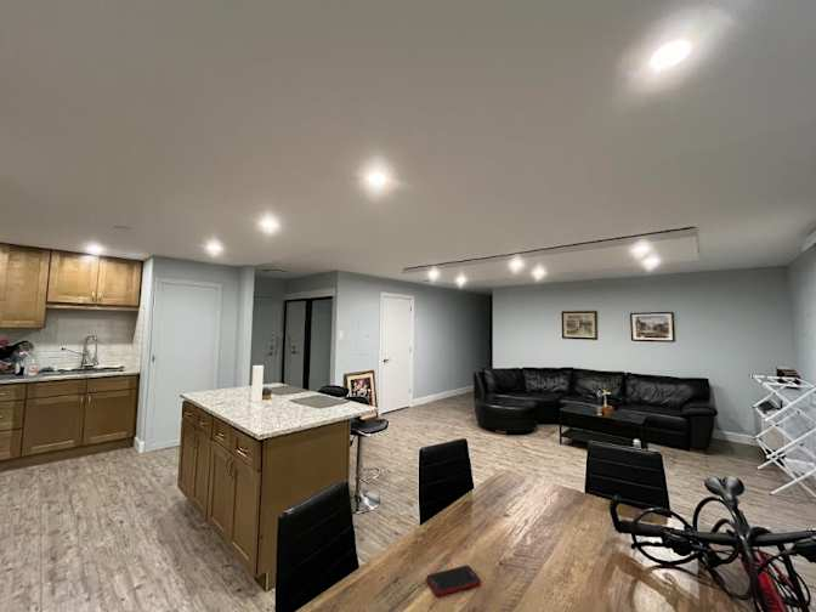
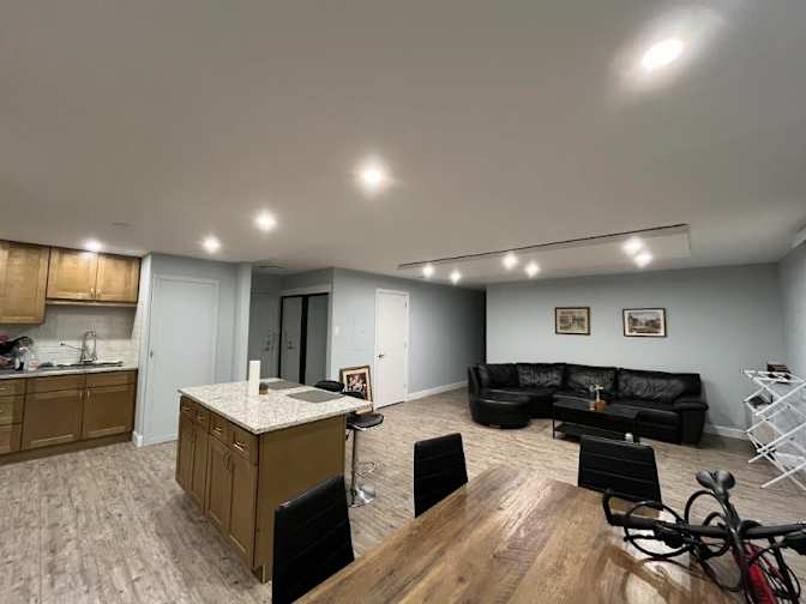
- cell phone [425,565,482,597]
